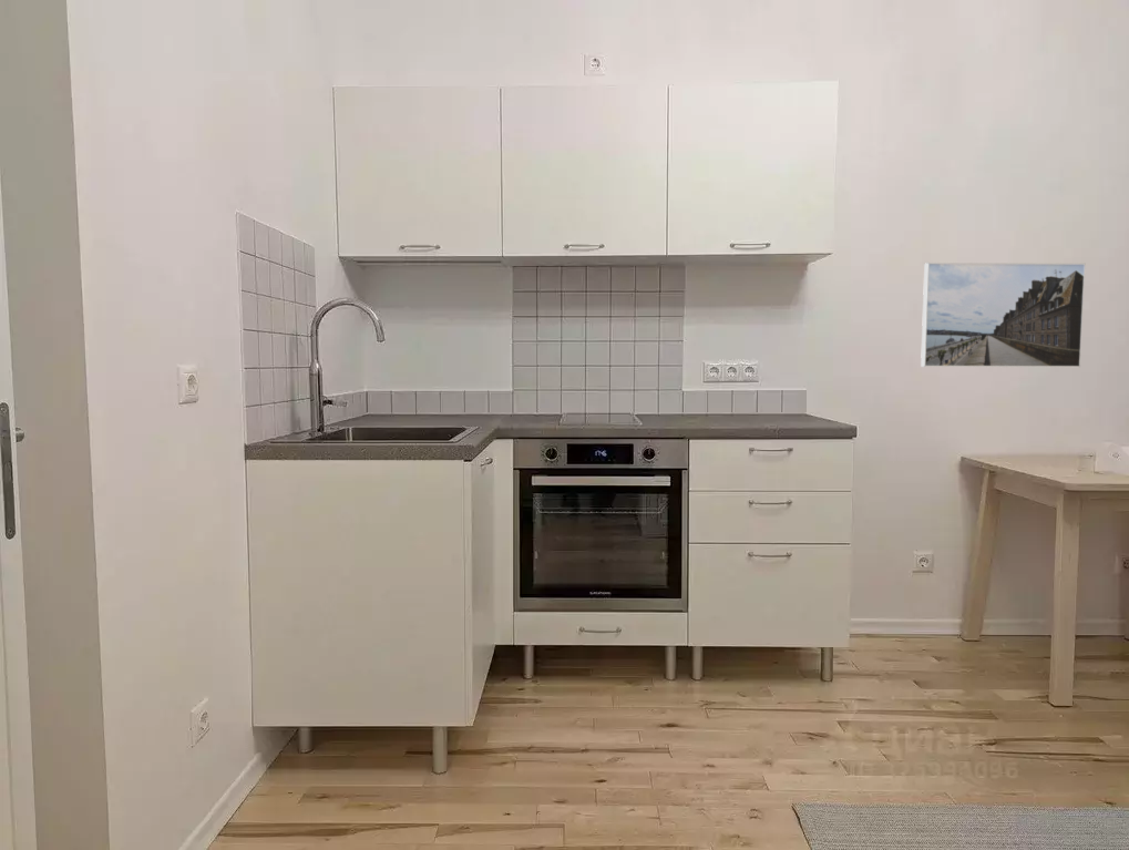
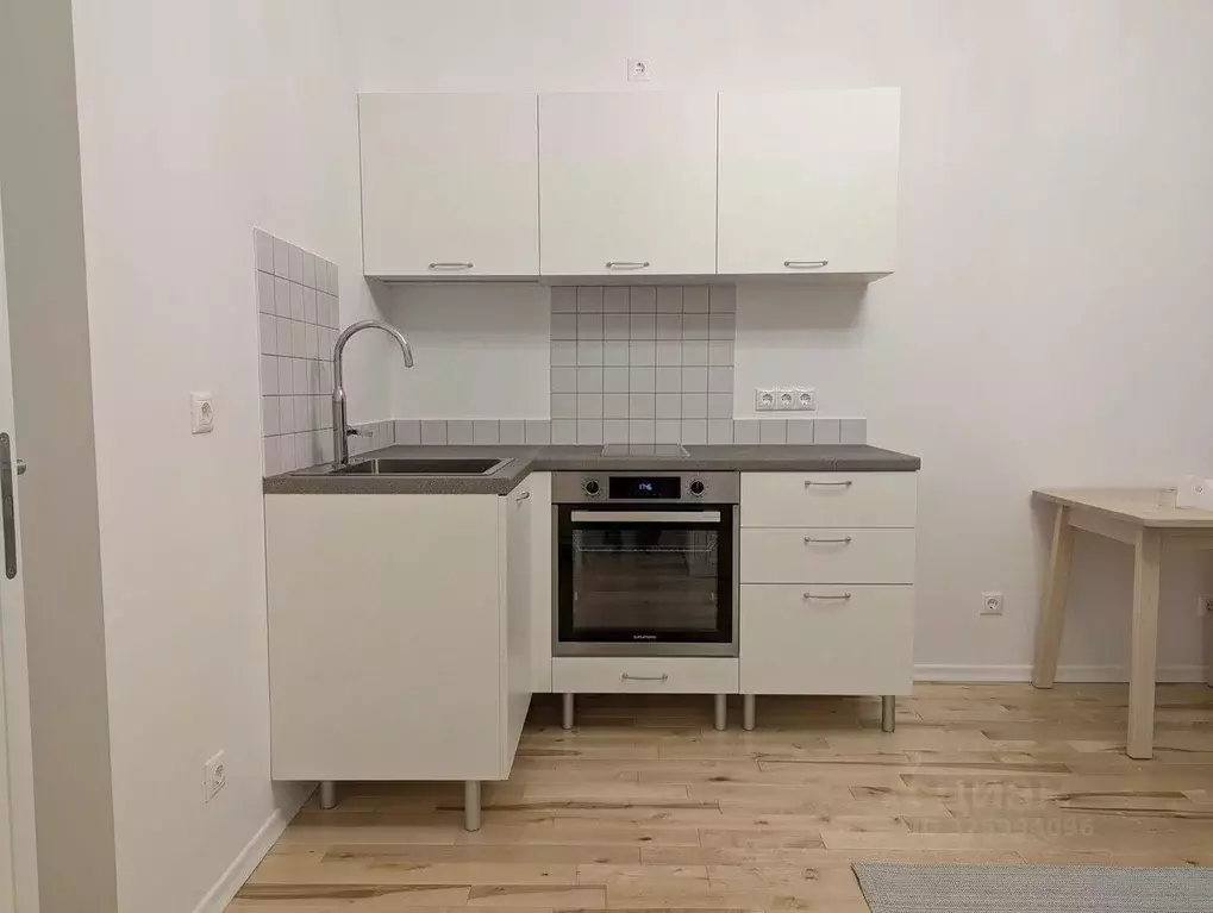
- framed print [920,262,1087,368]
